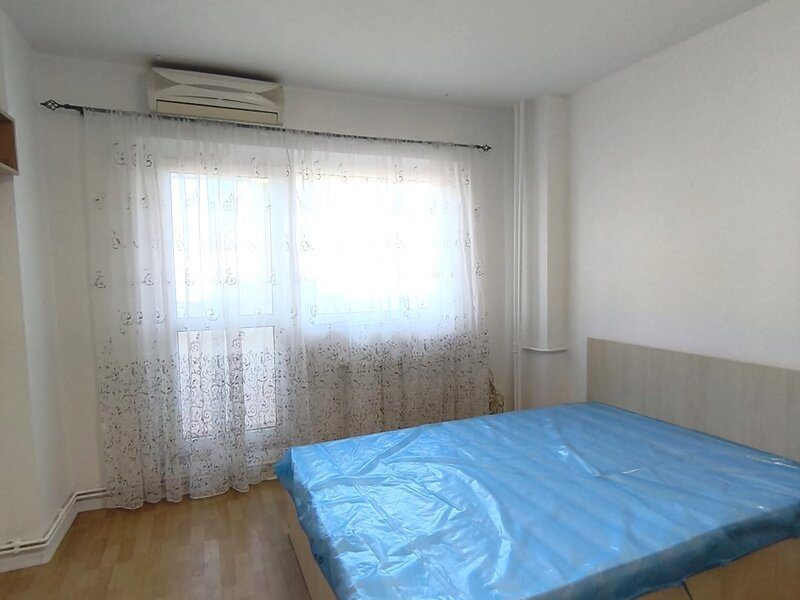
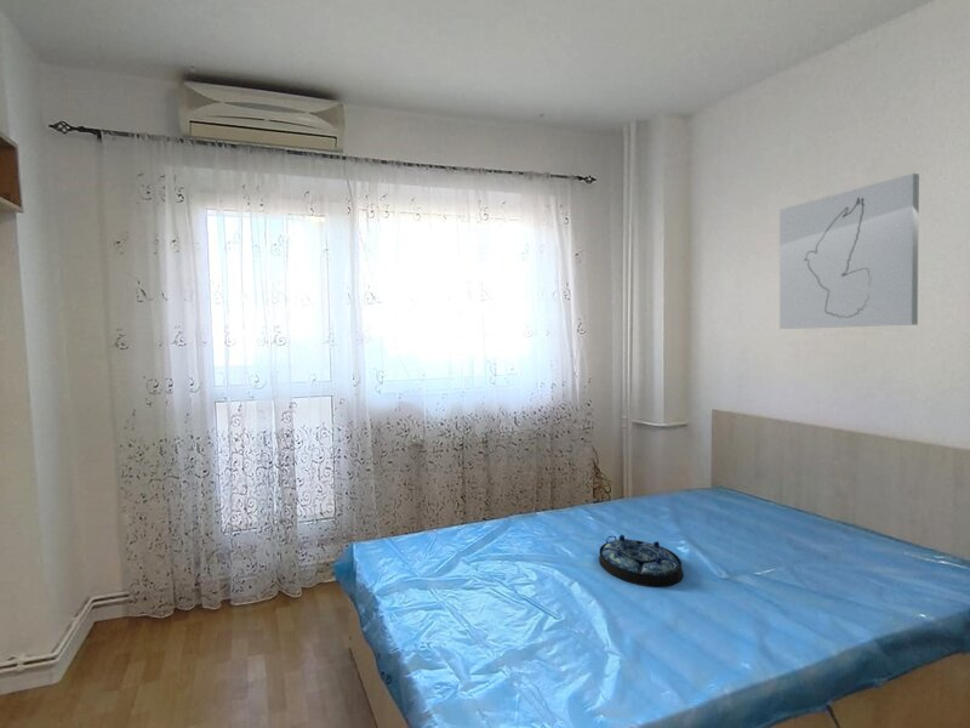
+ serving tray [598,534,685,587]
+ wall art [778,172,920,330]
